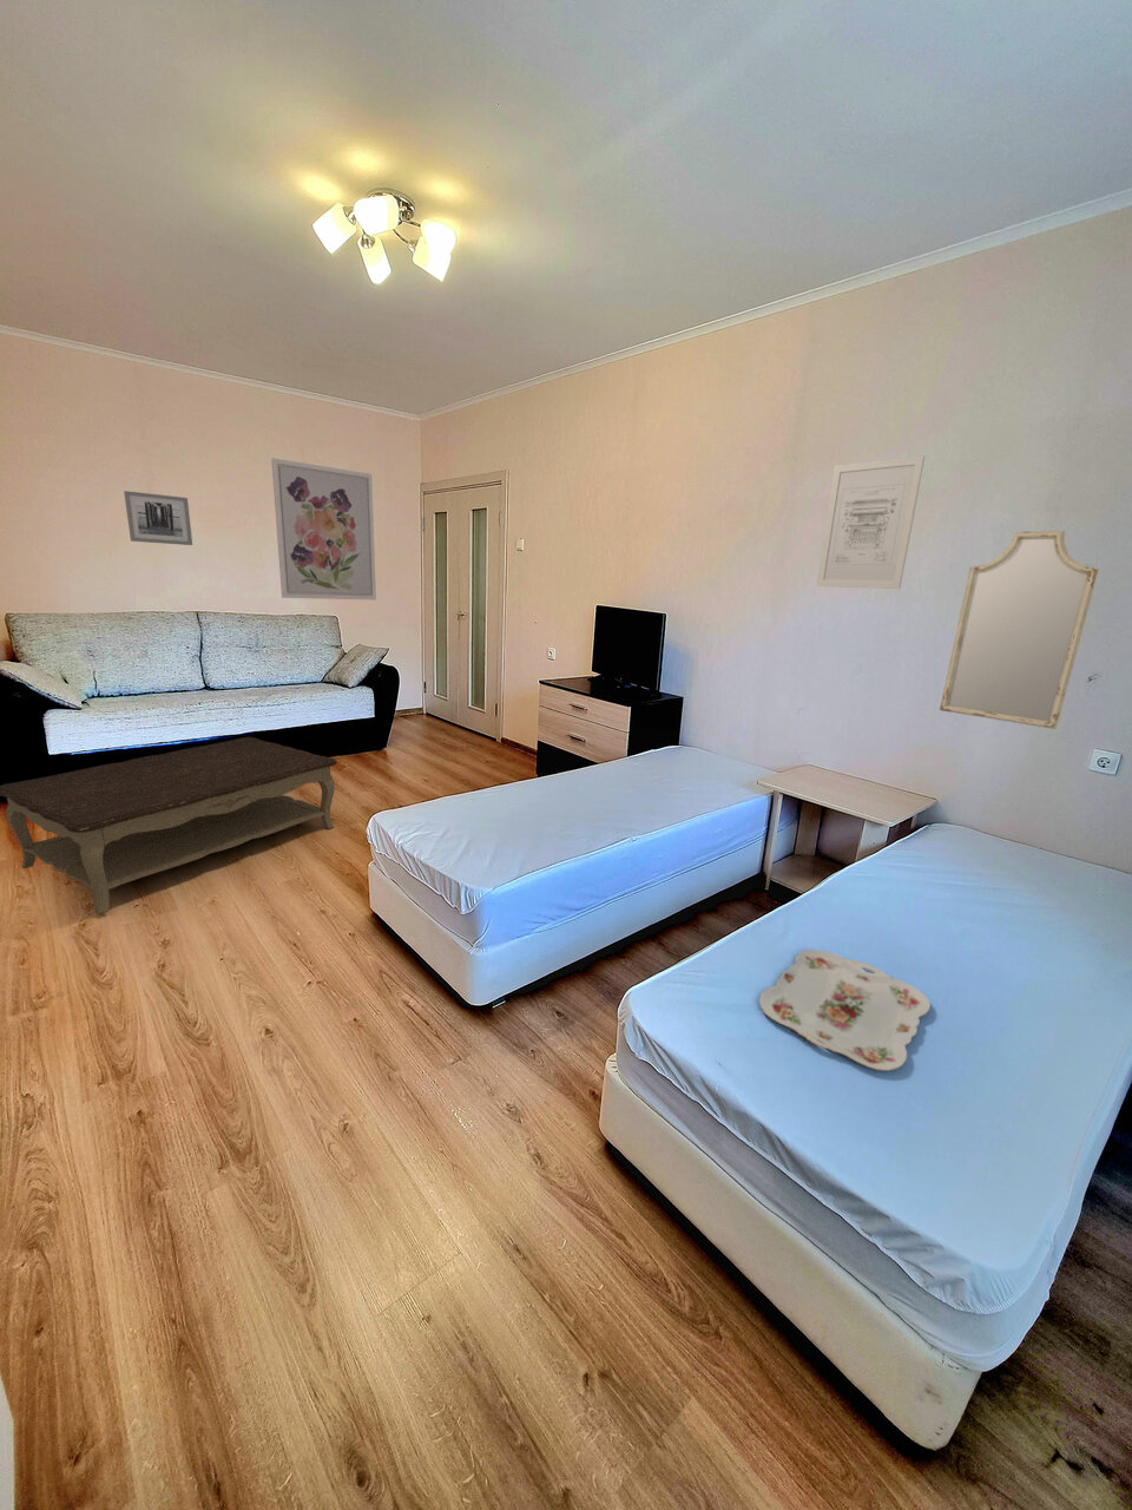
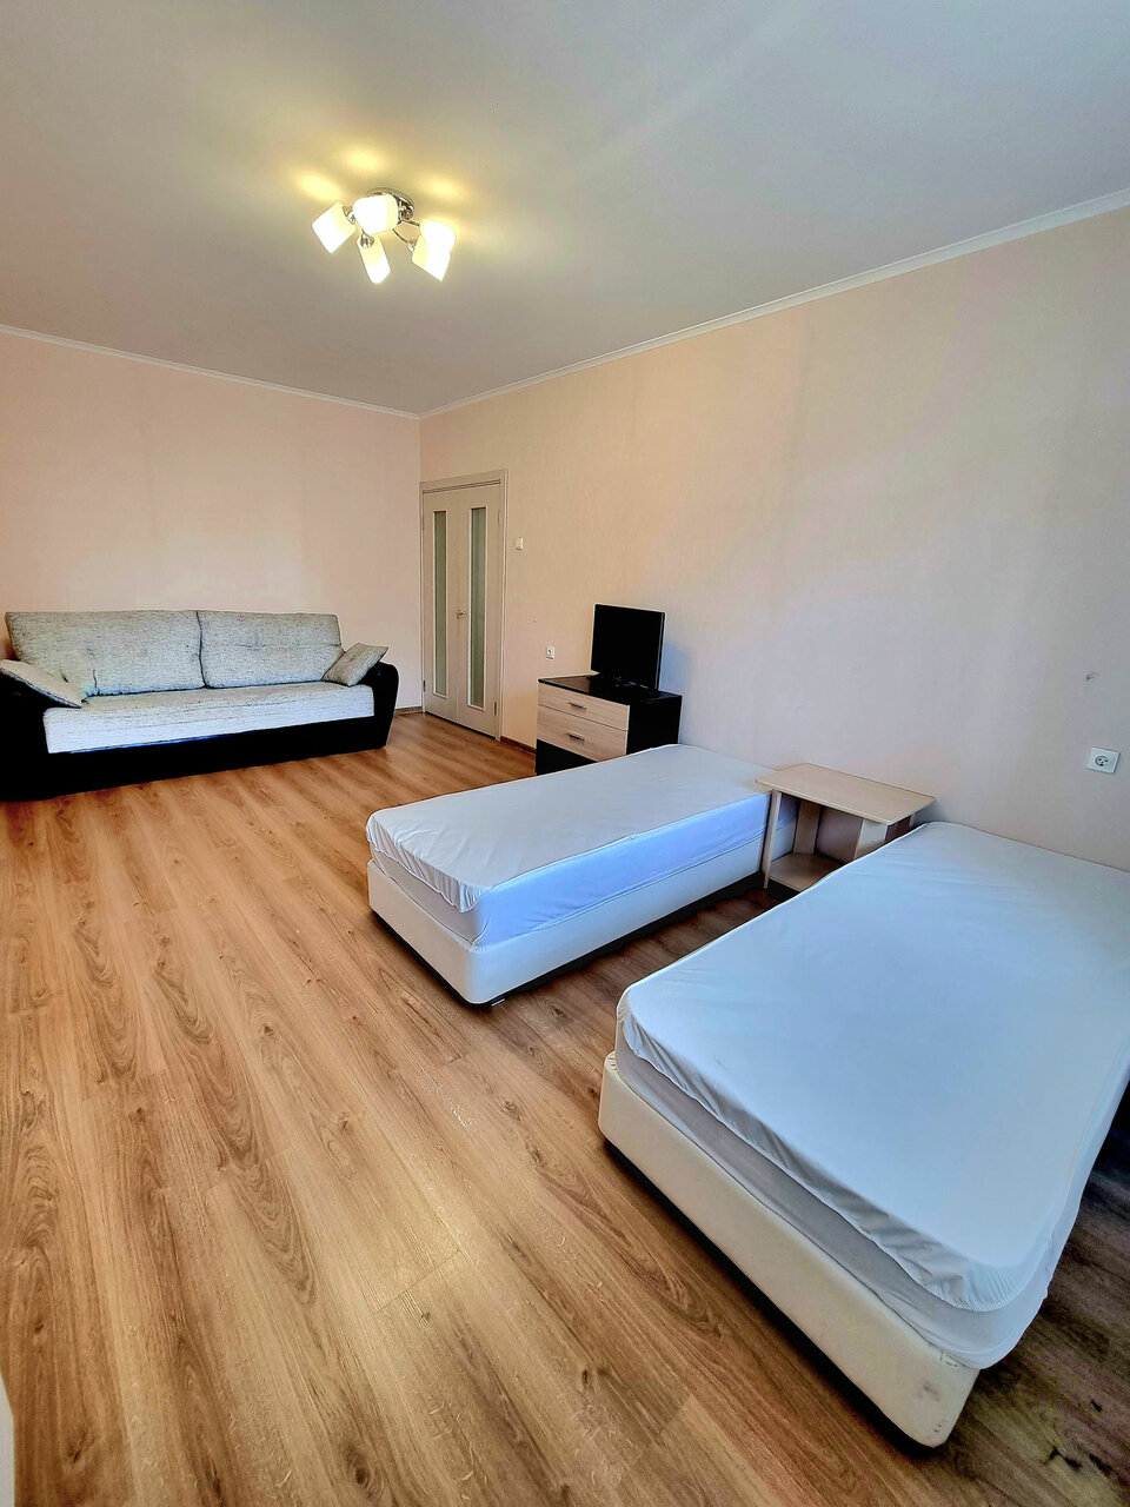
- serving tray [759,949,931,1072]
- wall art [270,457,377,602]
- wall art [815,455,925,590]
- home mirror [938,529,1100,730]
- wall art [122,490,194,546]
- coffee table [0,736,338,916]
